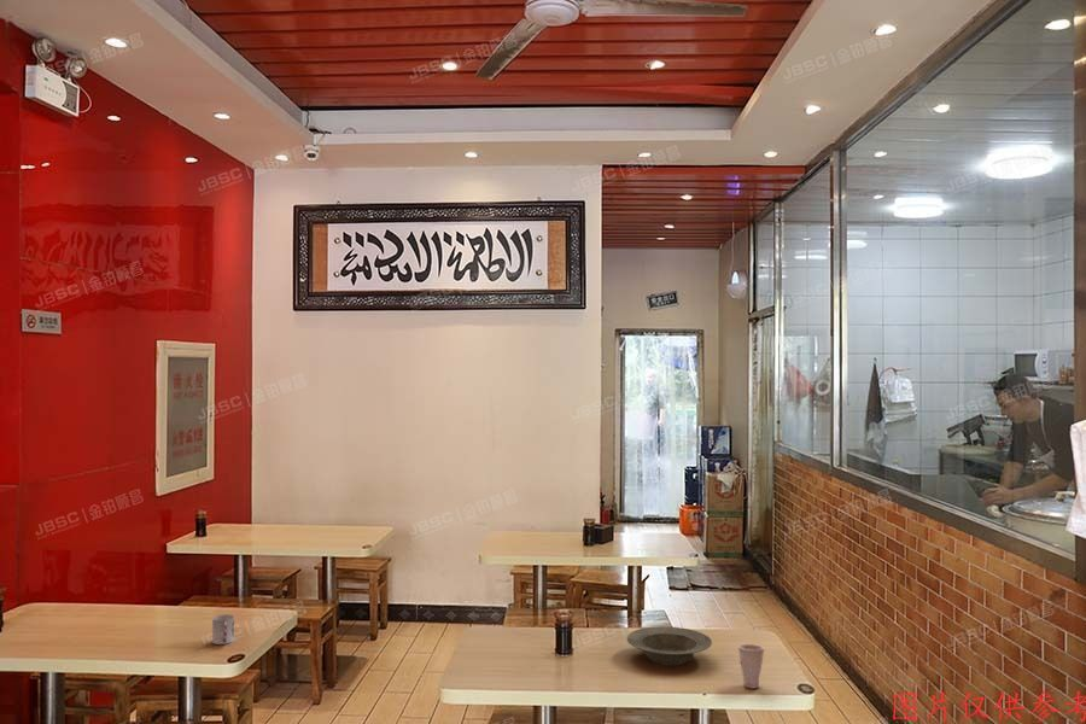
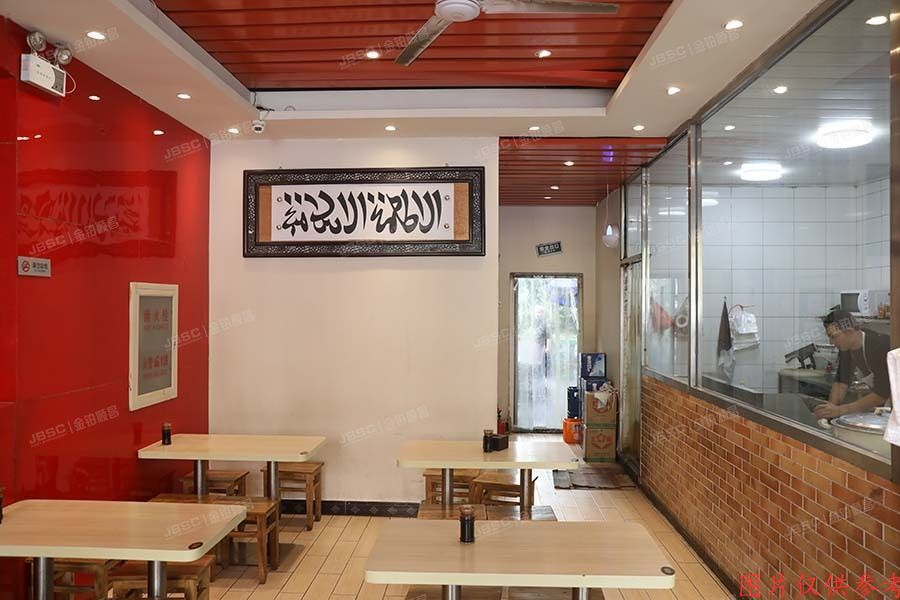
- cup [211,613,235,646]
- cup [737,643,766,689]
- bowl [626,625,713,666]
